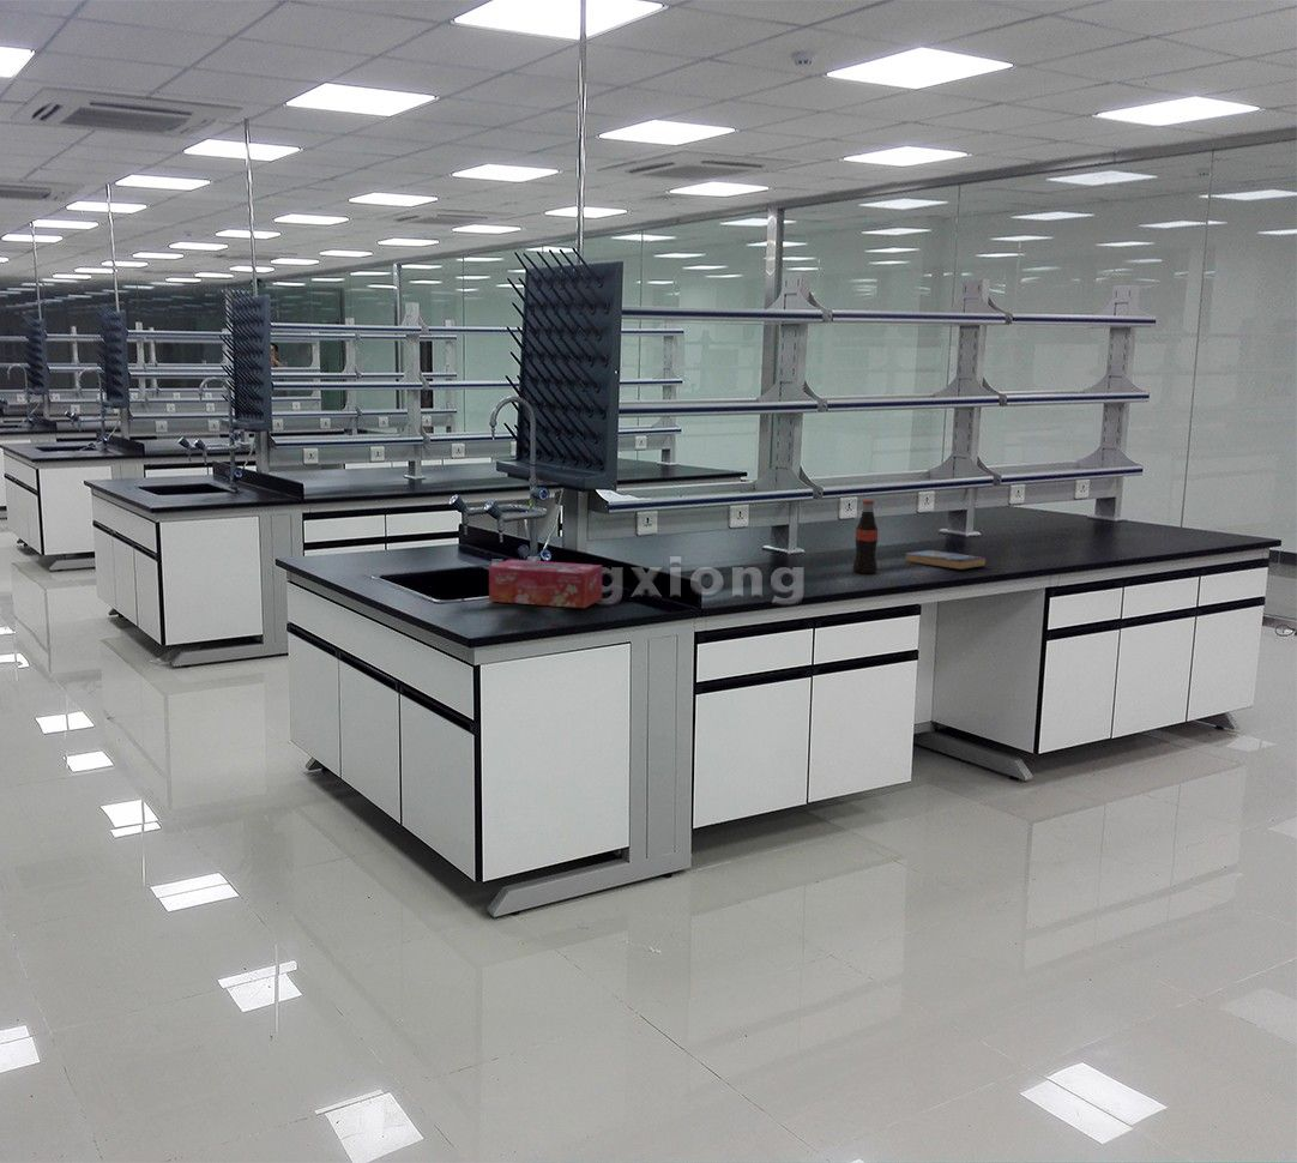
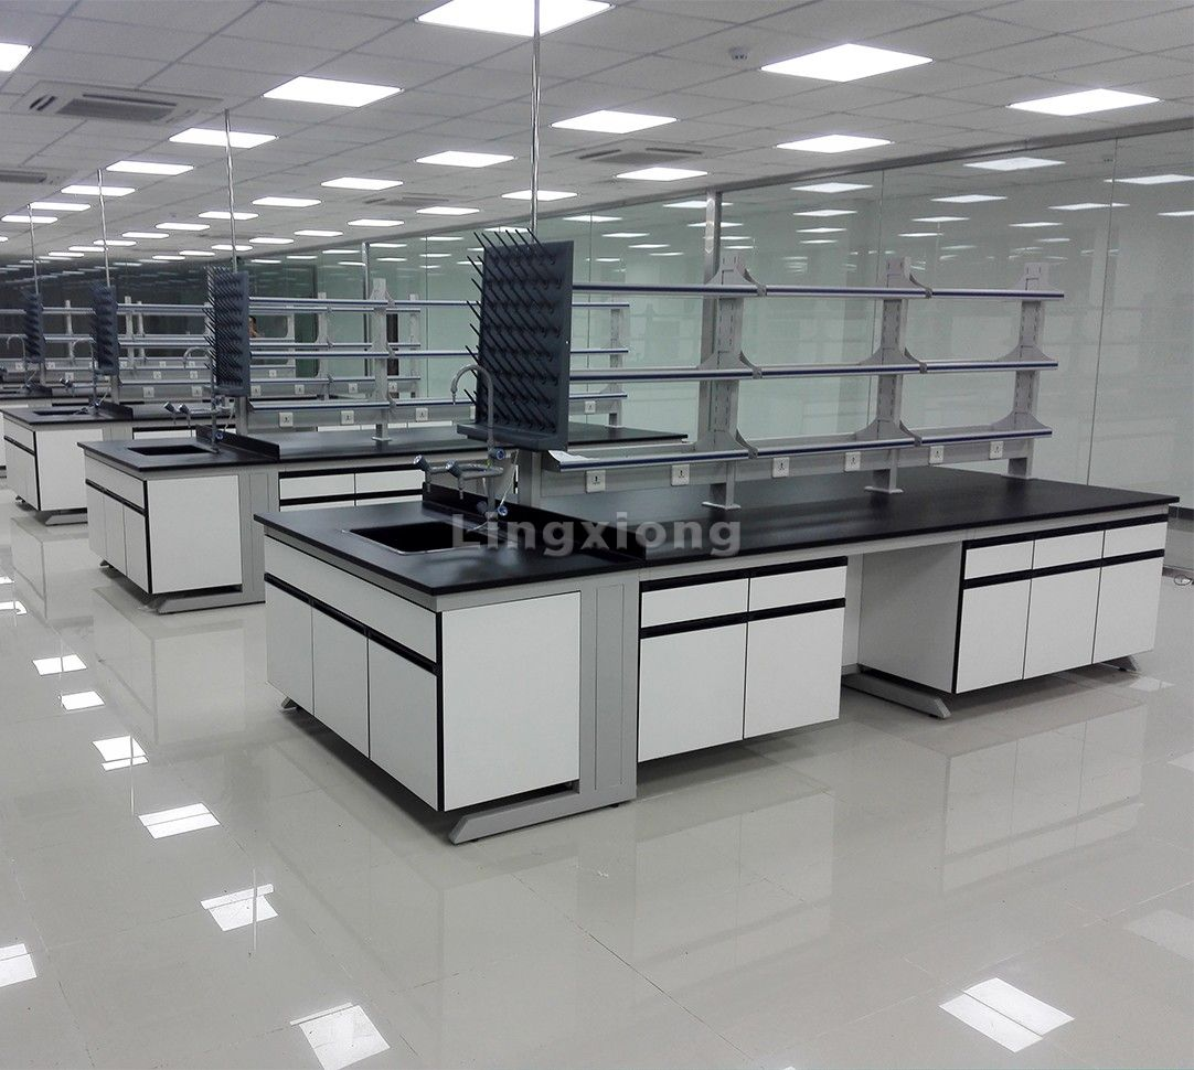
- tissue box [488,559,603,609]
- bottle [851,499,879,574]
- book [905,549,988,571]
